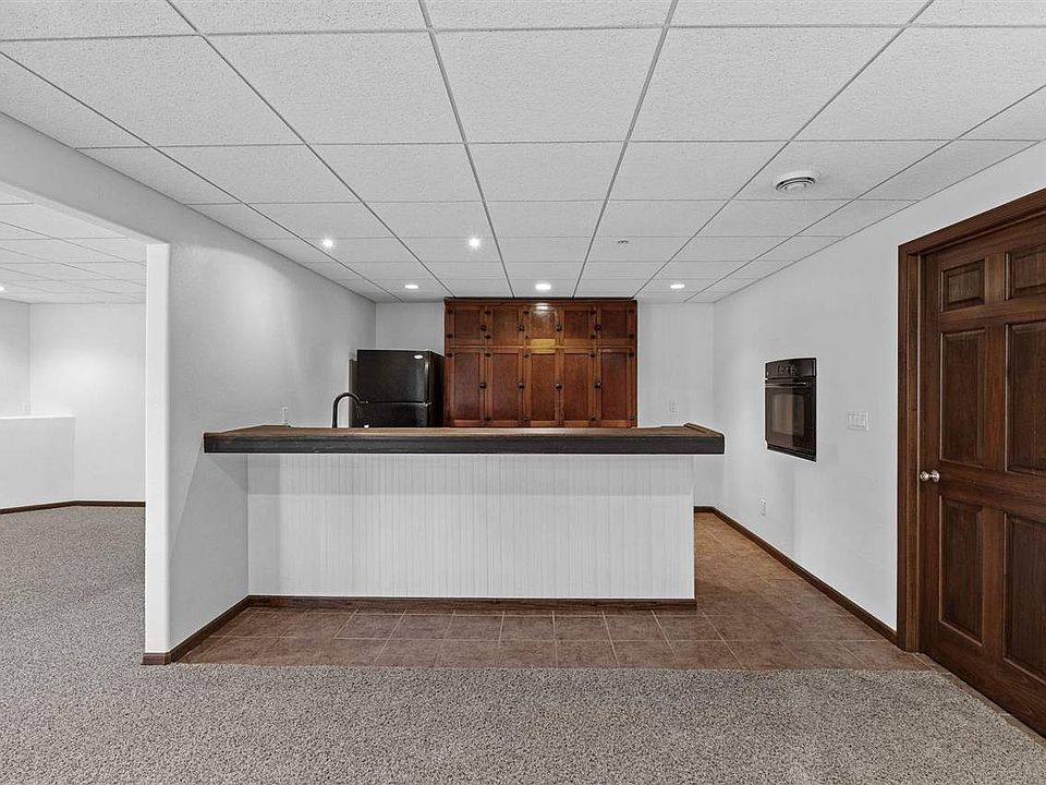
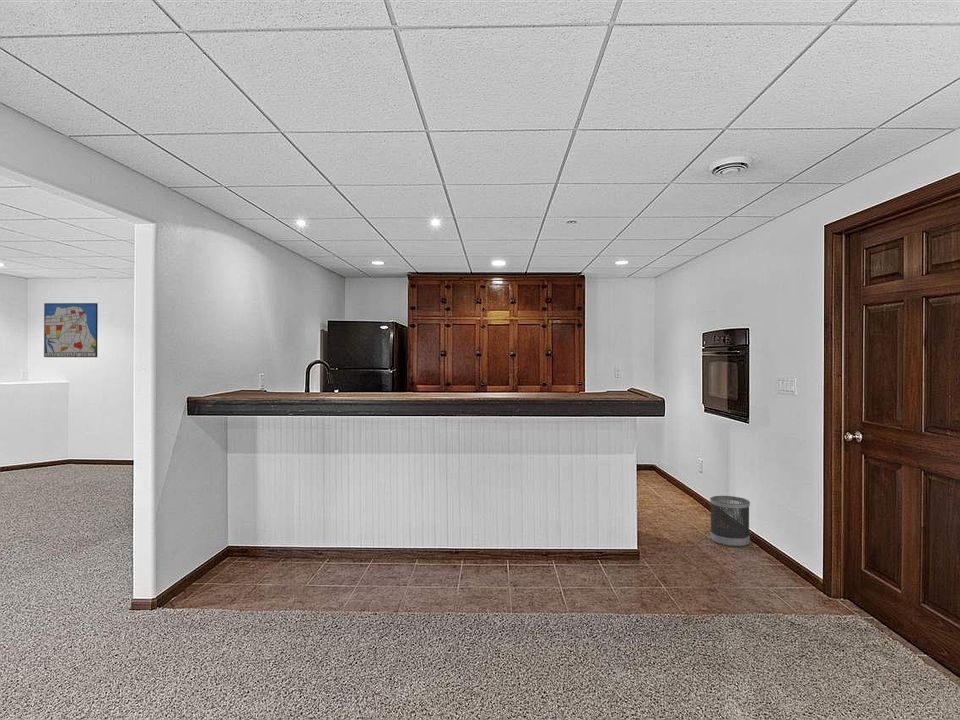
+ wastebasket [709,495,751,548]
+ wall art [43,302,99,358]
